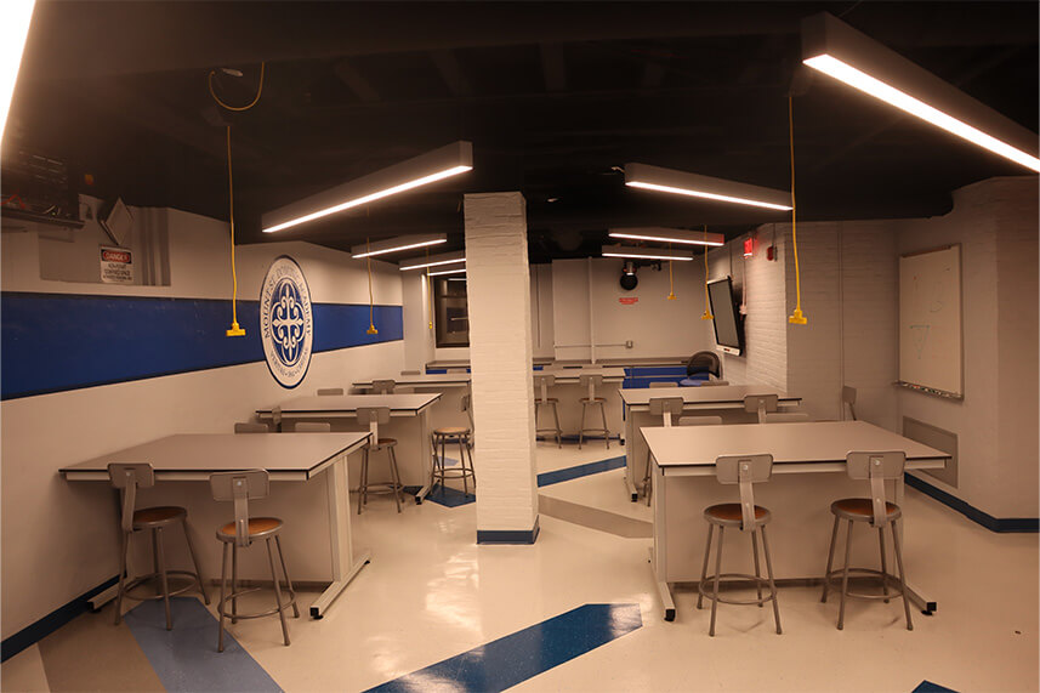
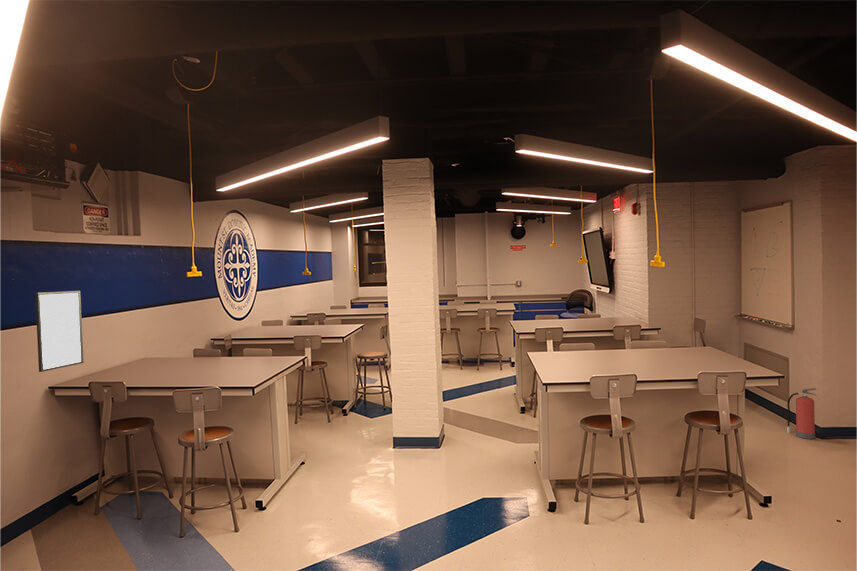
+ fire extinguisher [785,387,818,440]
+ writing board [34,290,85,373]
